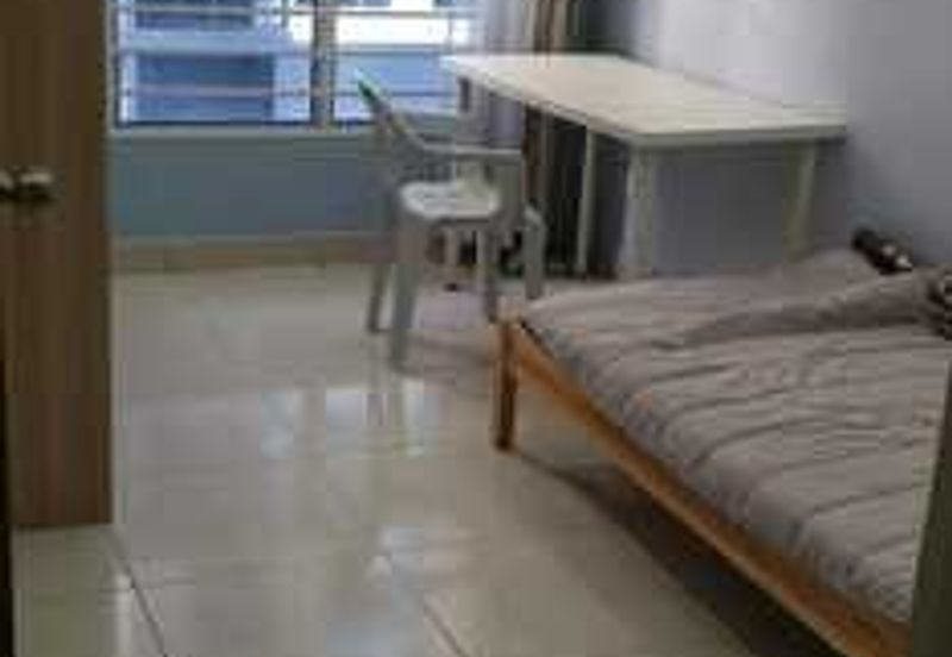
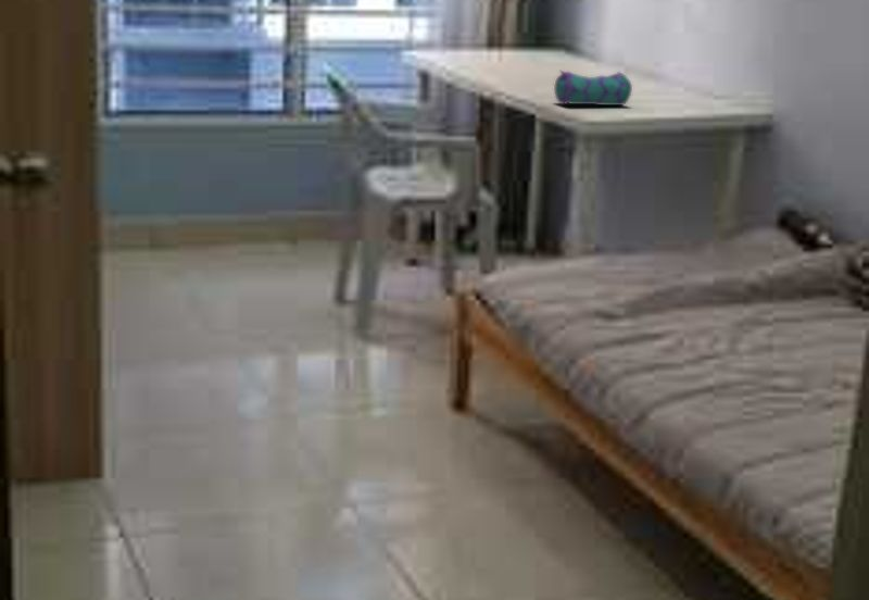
+ pencil case [553,68,633,107]
